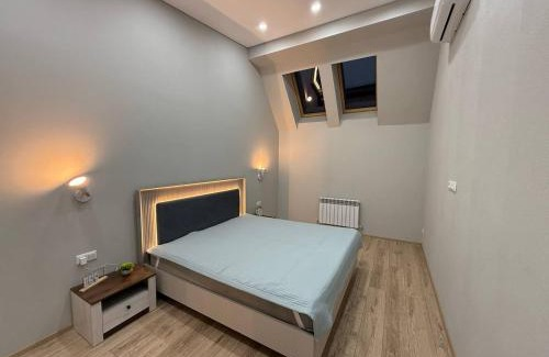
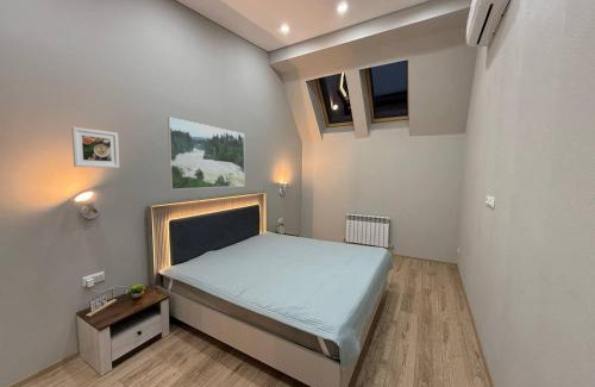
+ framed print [167,116,246,191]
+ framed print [70,126,120,169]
